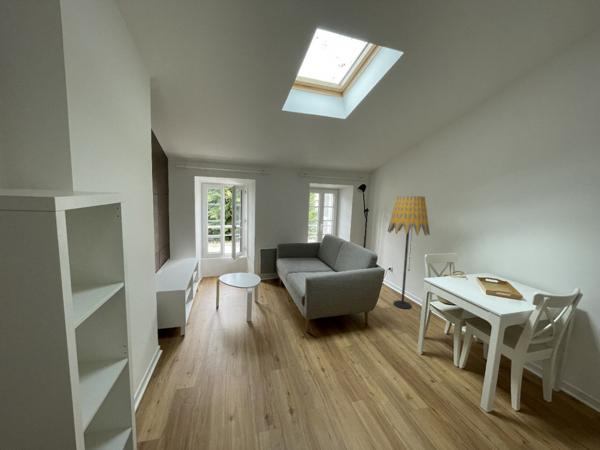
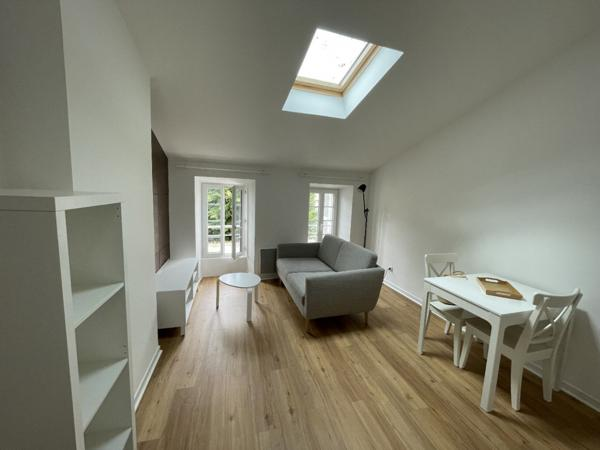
- floor lamp [386,195,431,310]
